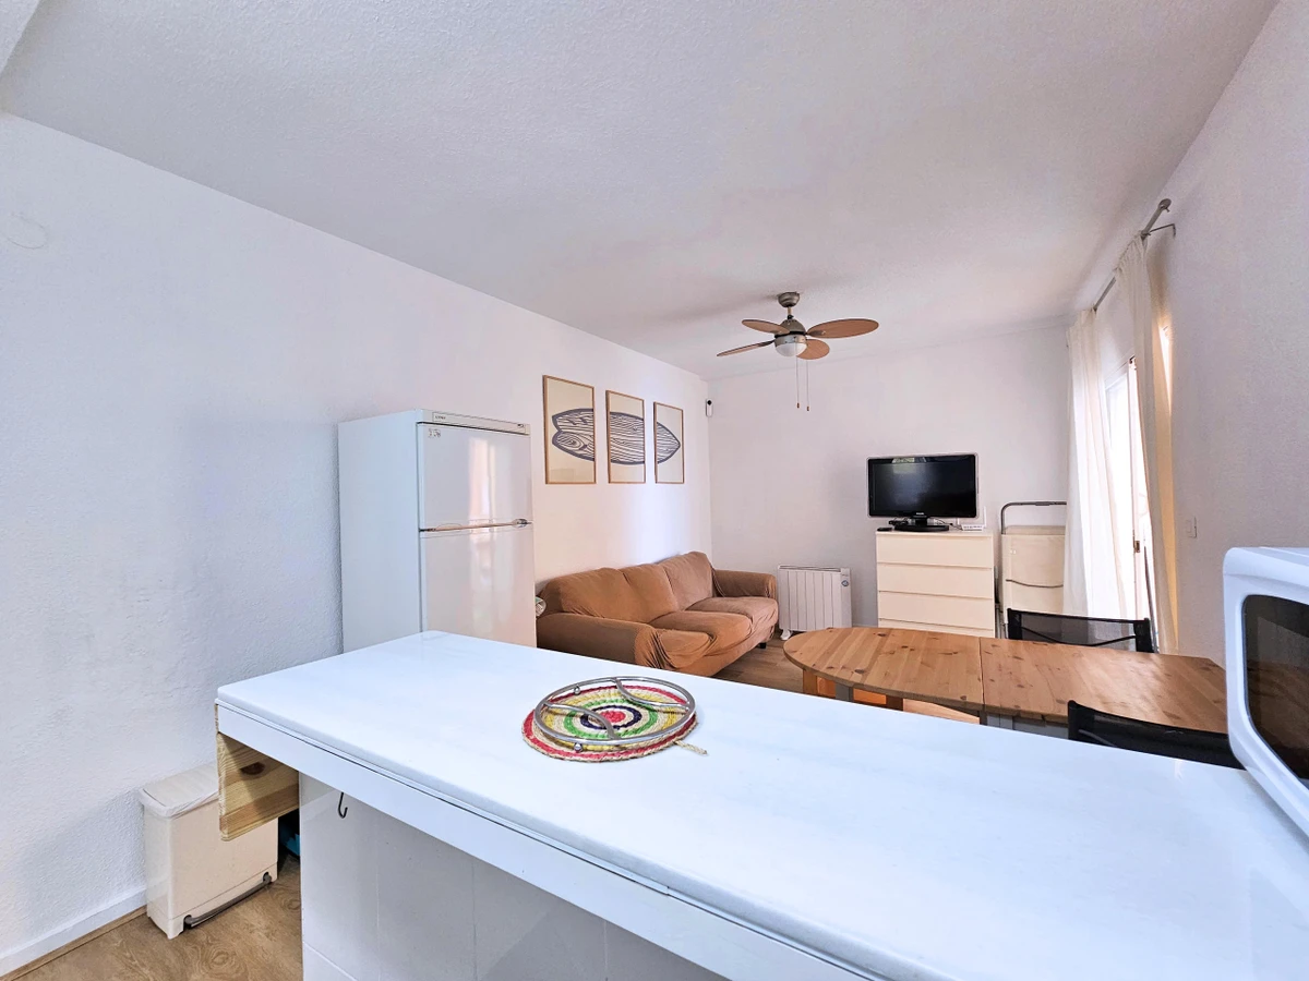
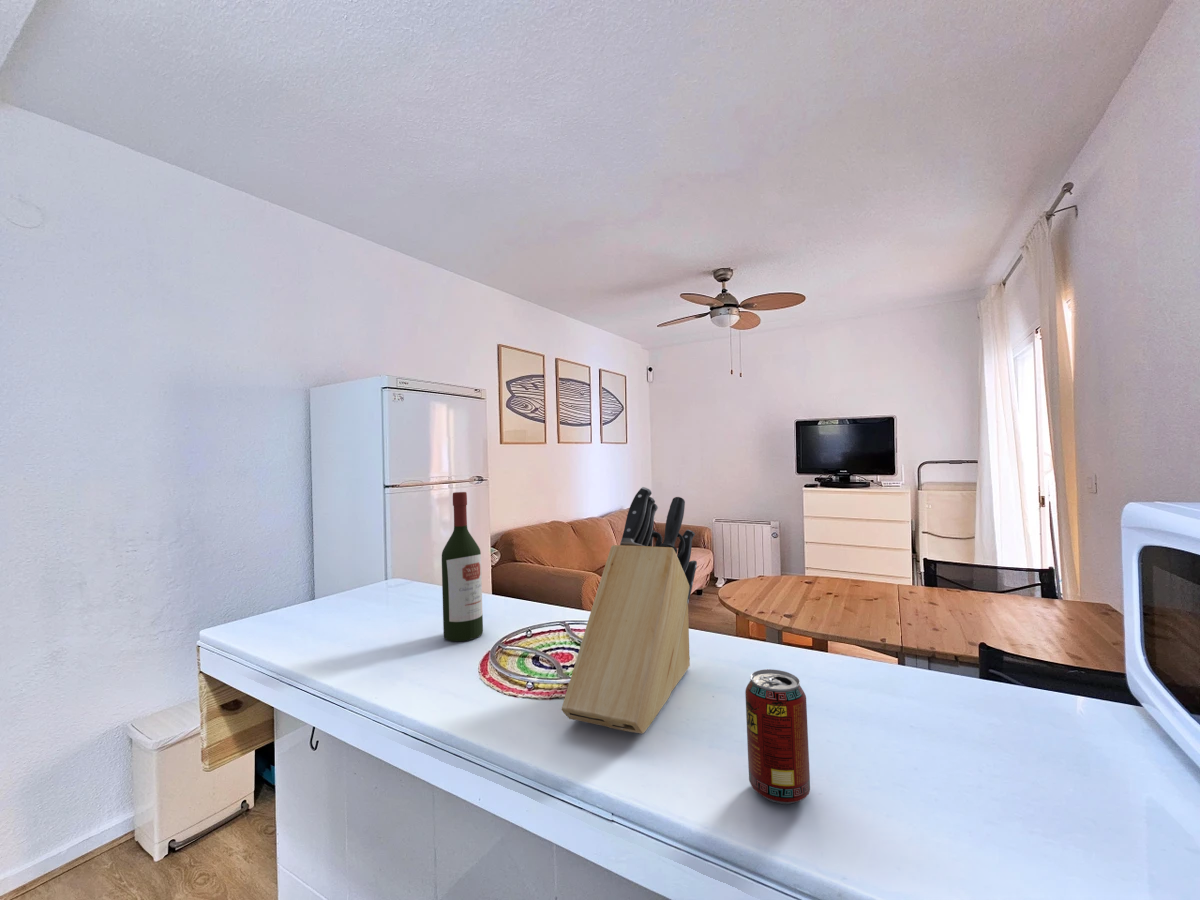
+ beverage can [744,668,811,805]
+ wine bottle [441,491,484,642]
+ knife block [561,486,698,735]
